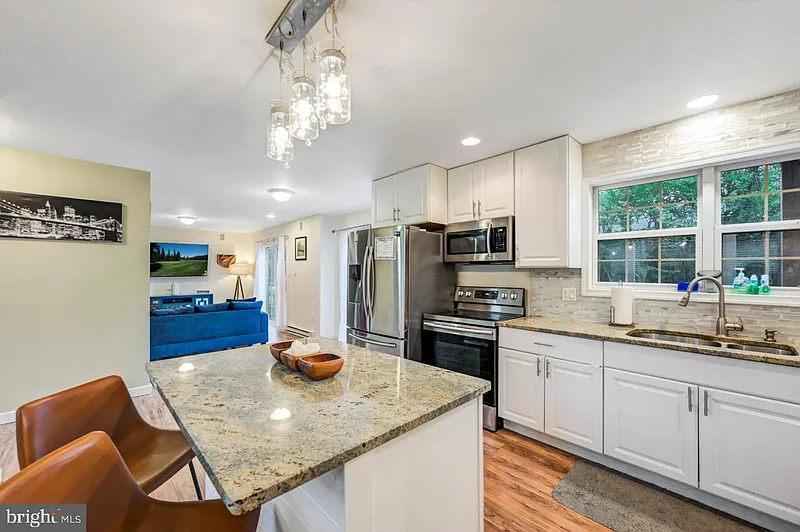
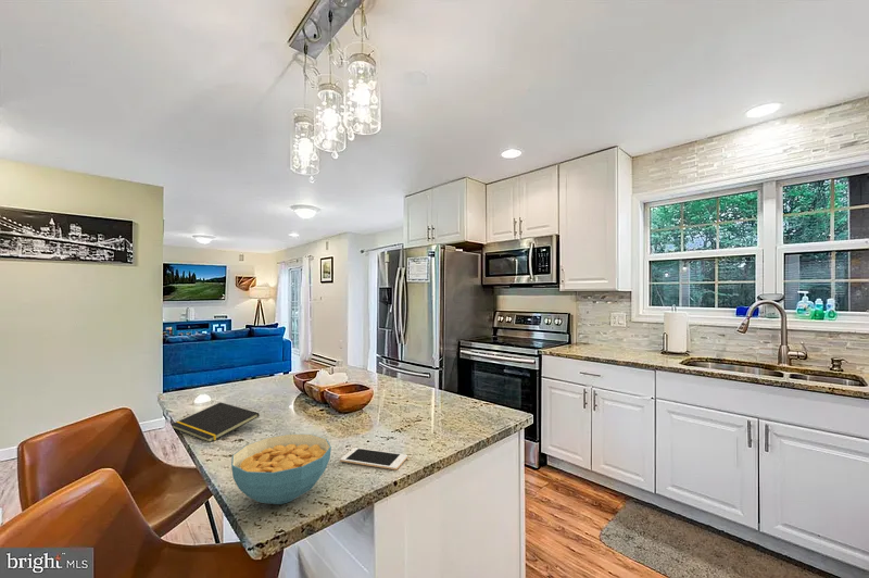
+ cell phone [339,447,408,470]
+ cereal bowl [230,432,332,505]
+ notepad [171,401,261,443]
